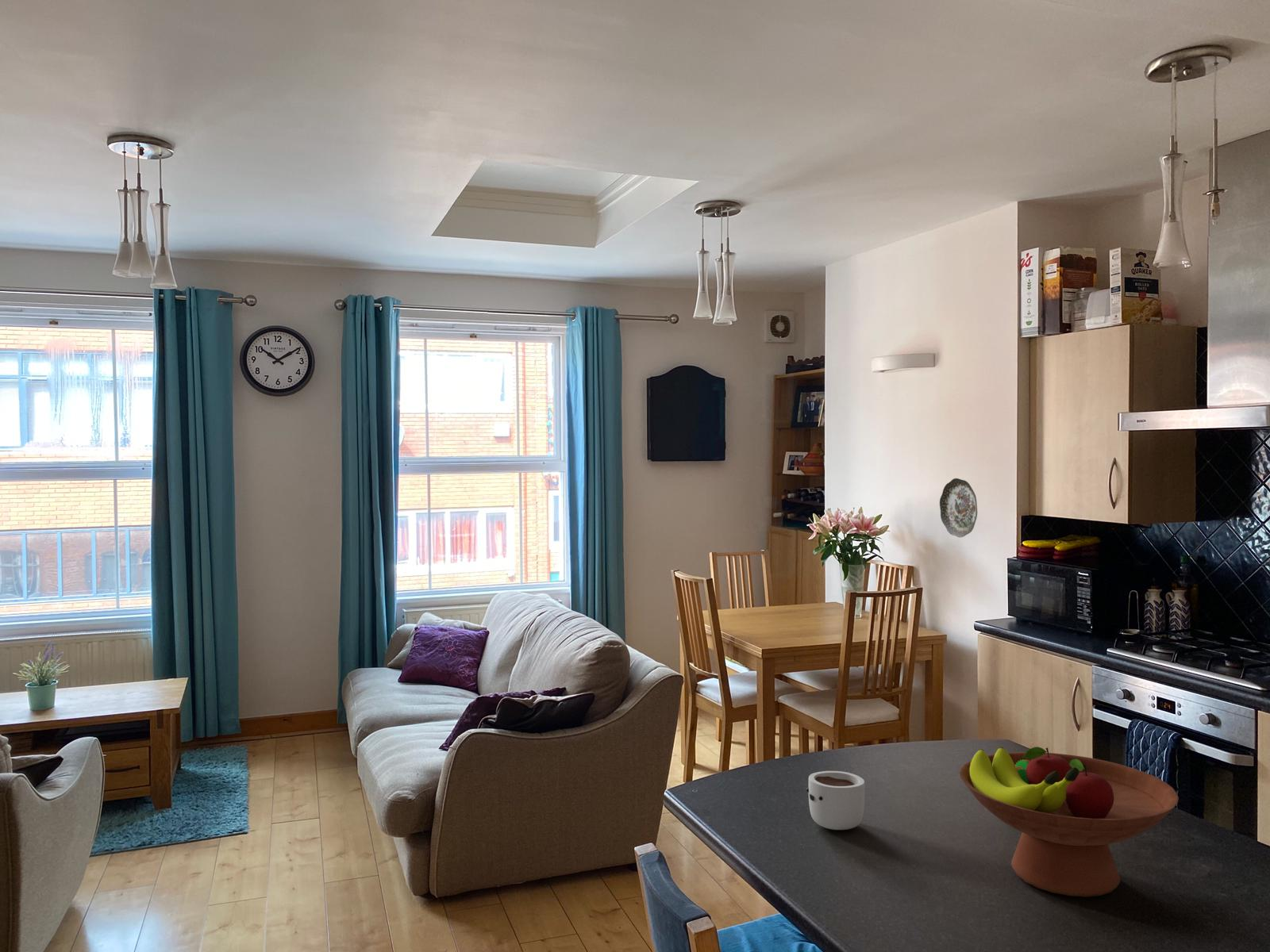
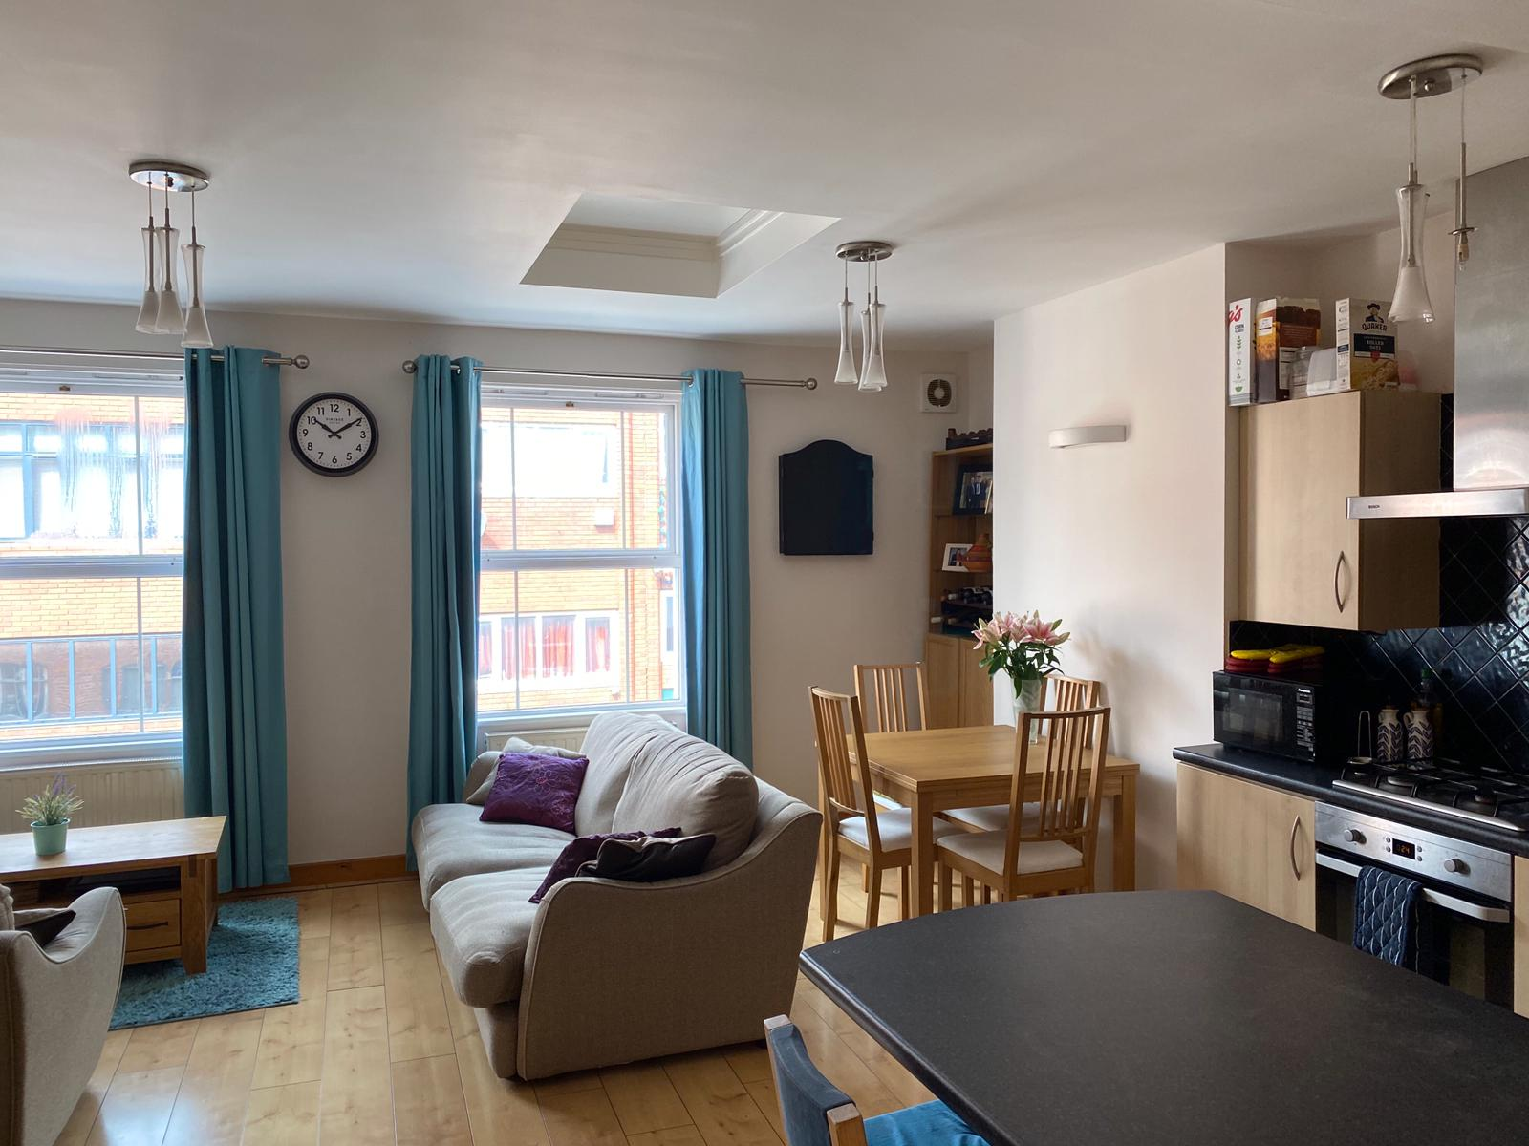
- fruit bowl [959,746,1180,898]
- decorative plate [939,478,978,538]
- mug [806,770,866,831]
